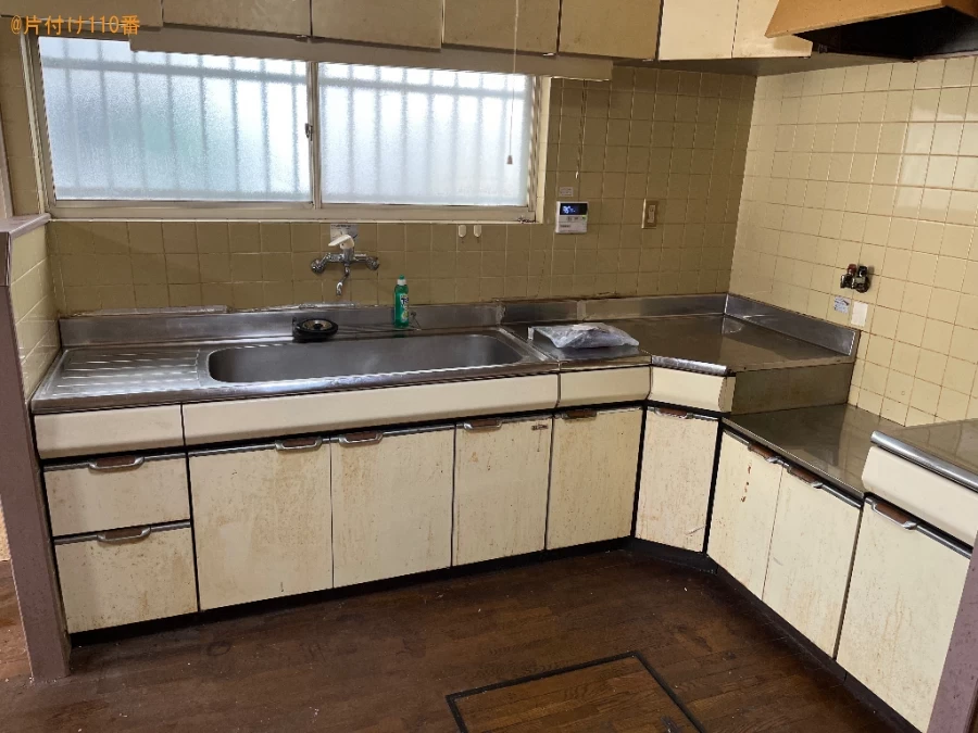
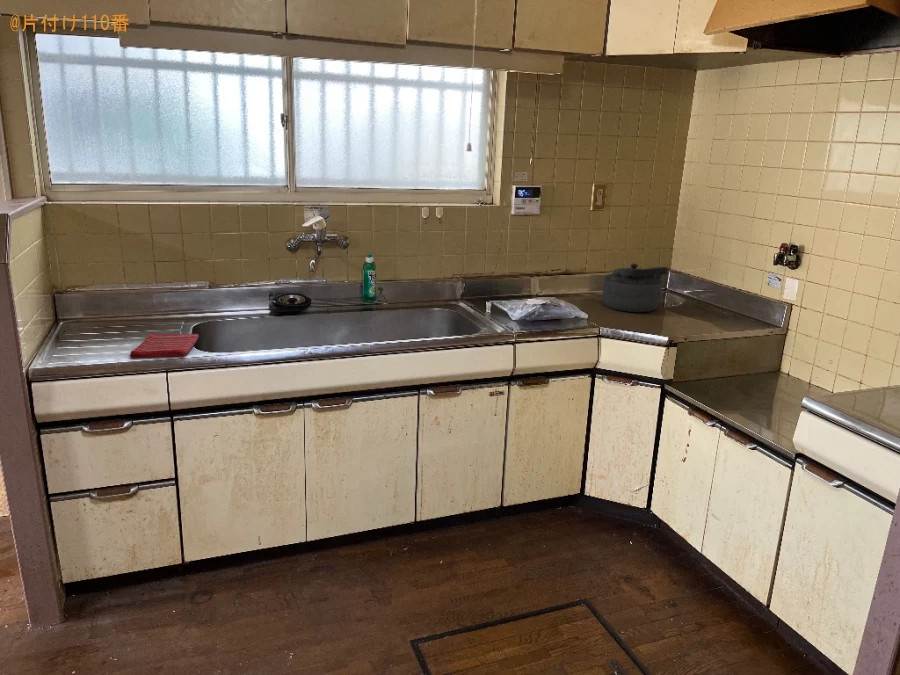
+ kettle [601,263,669,313]
+ dish towel [129,332,200,359]
